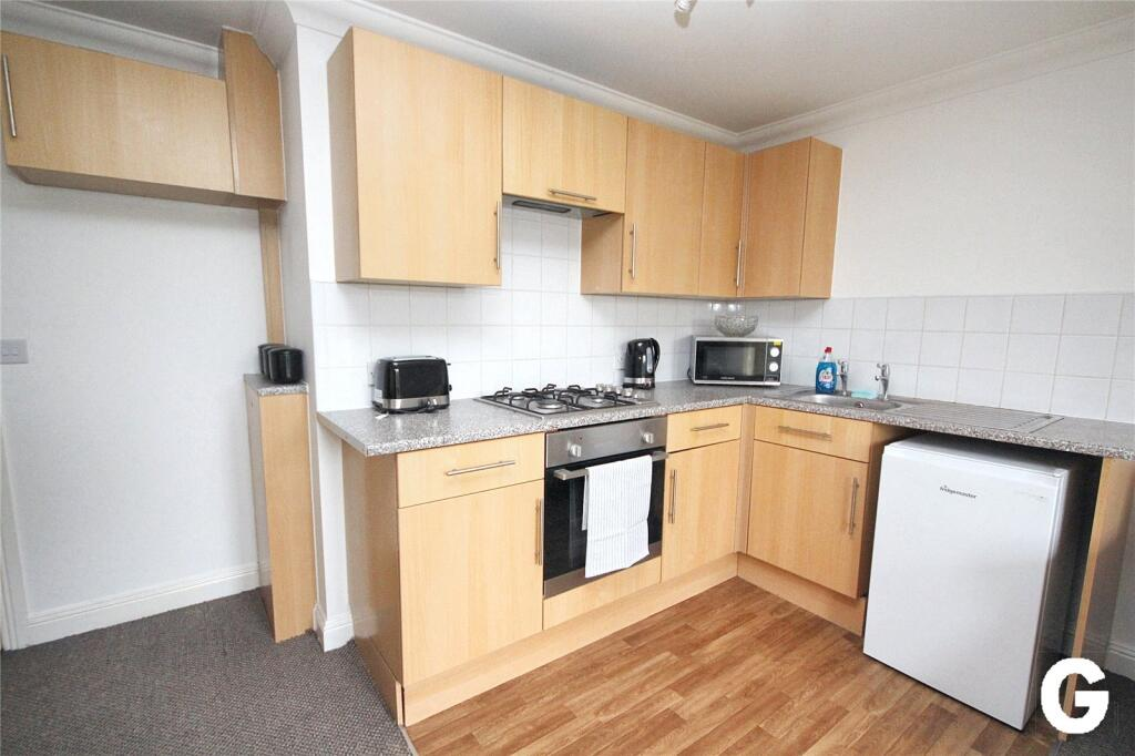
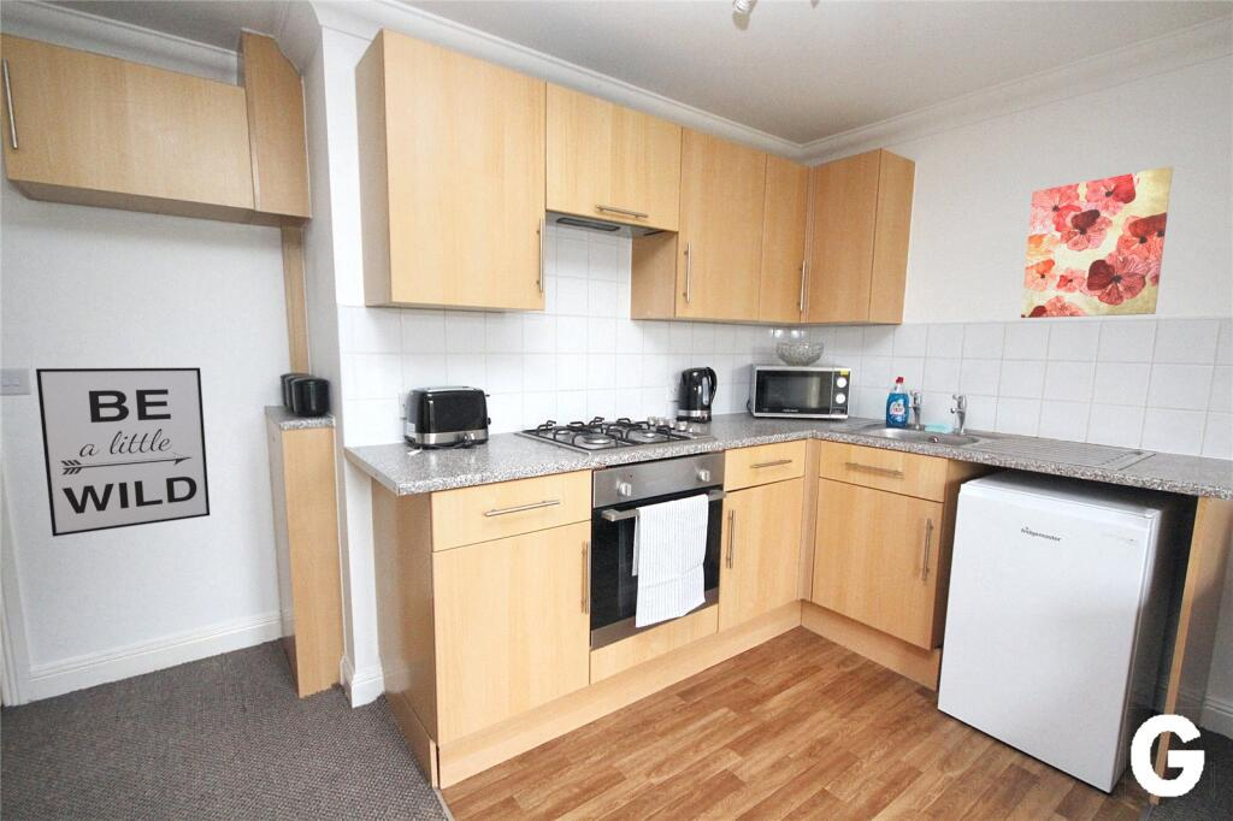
+ wall art [1020,165,1174,319]
+ wall art [35,366,211,538]
